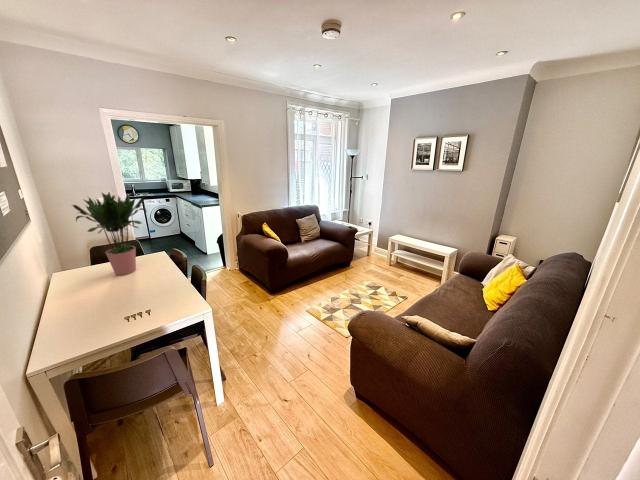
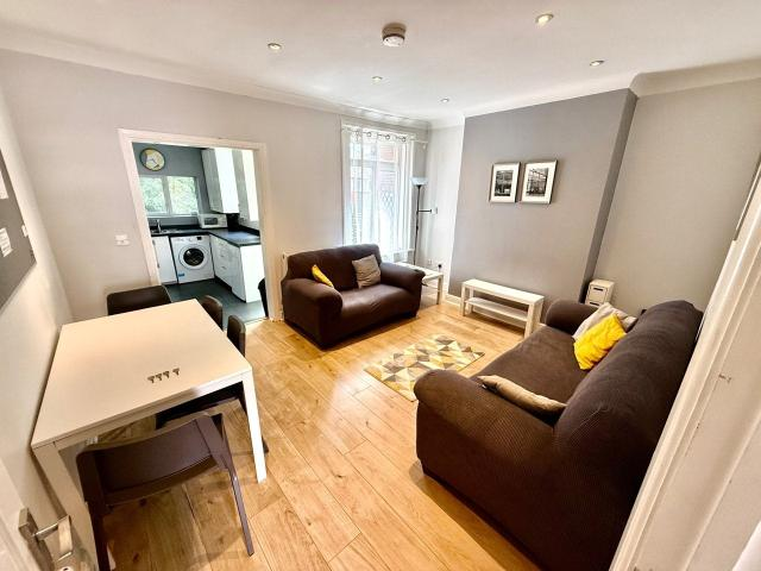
- potted plant [70,191,148,276]
